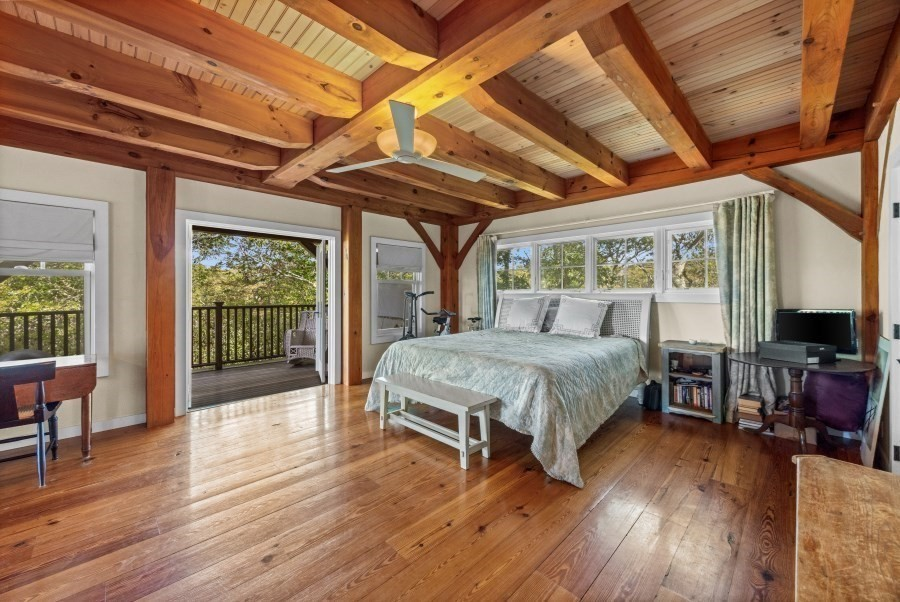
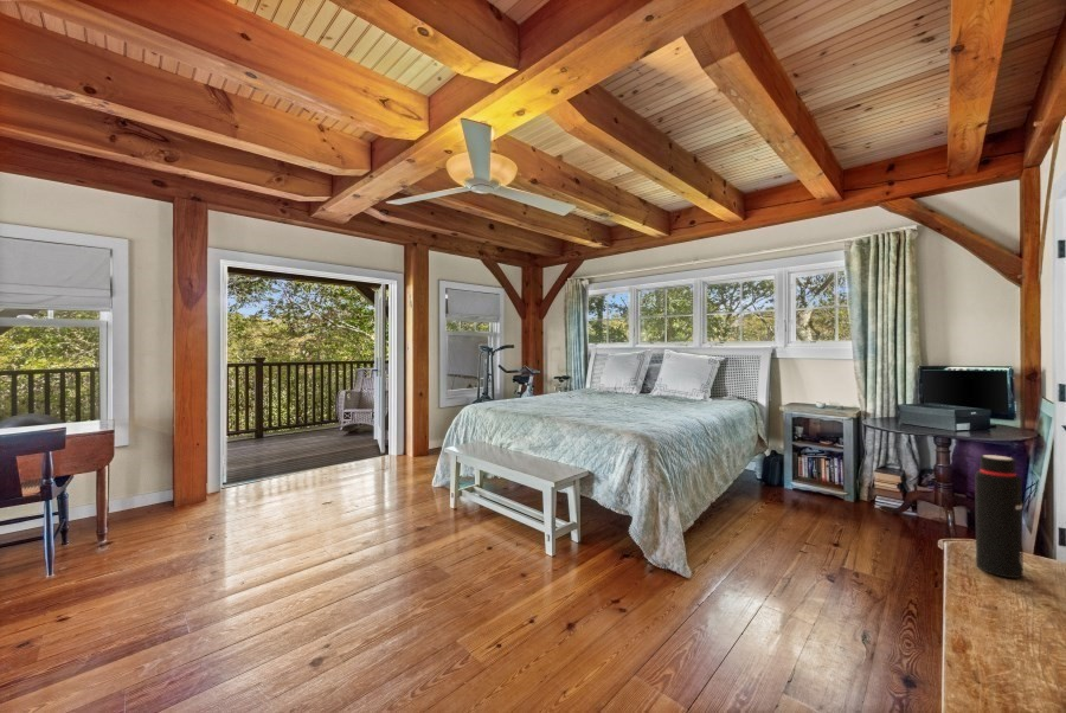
+ water bottle [974,454,1025,579]
